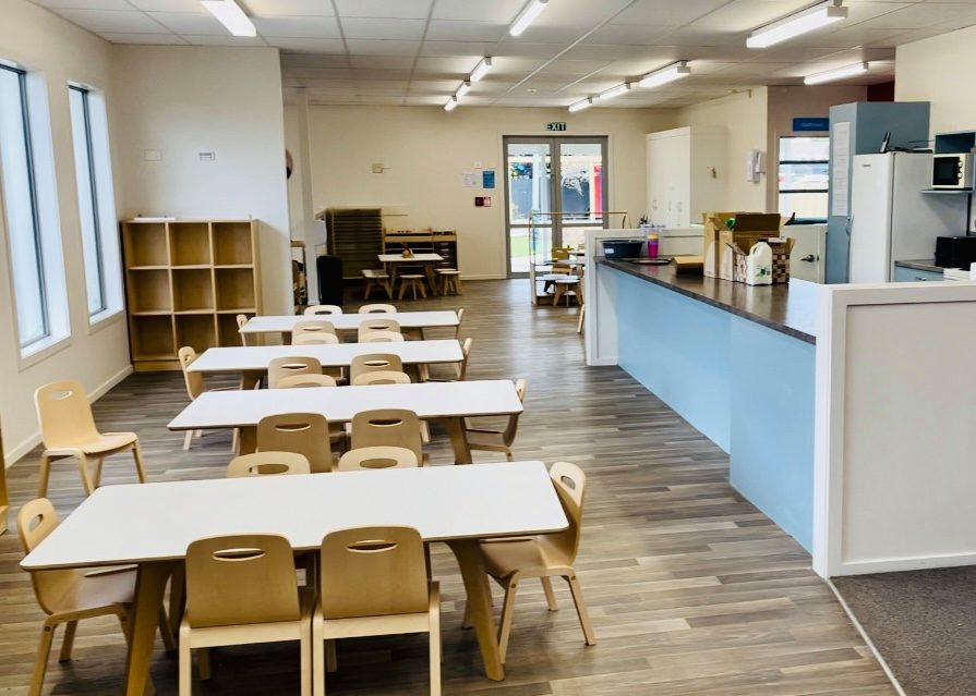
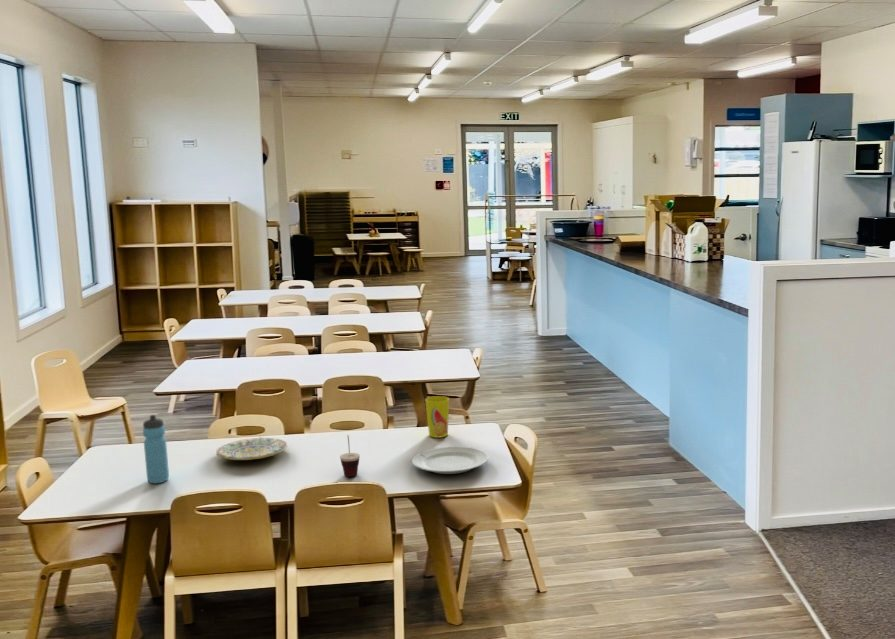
+ cup [424,395,450,439]
+ chinaware [411,446,490,475]
+ cup [339,434,361,477]
+ water bottle [142,414,170,484]
+ plate [215,437,289,461]
